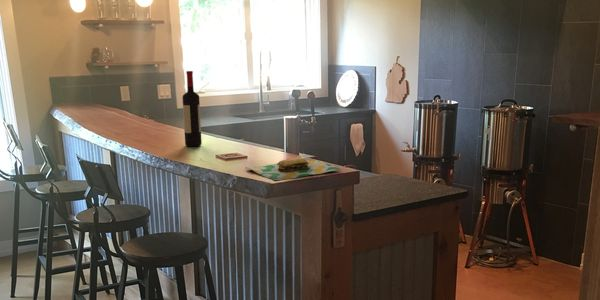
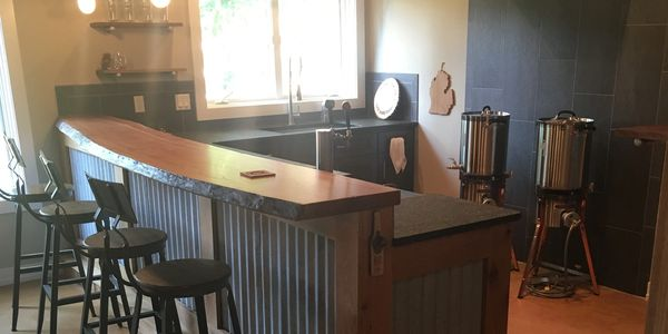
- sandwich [245,156,343,181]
- wine bottle [181,70,203,147]
